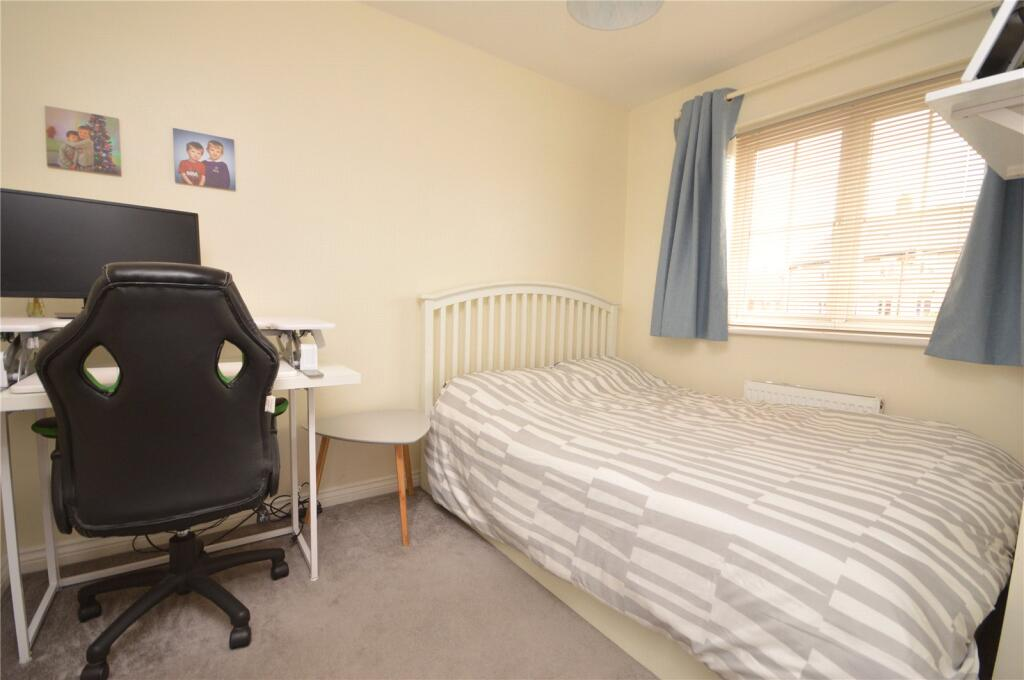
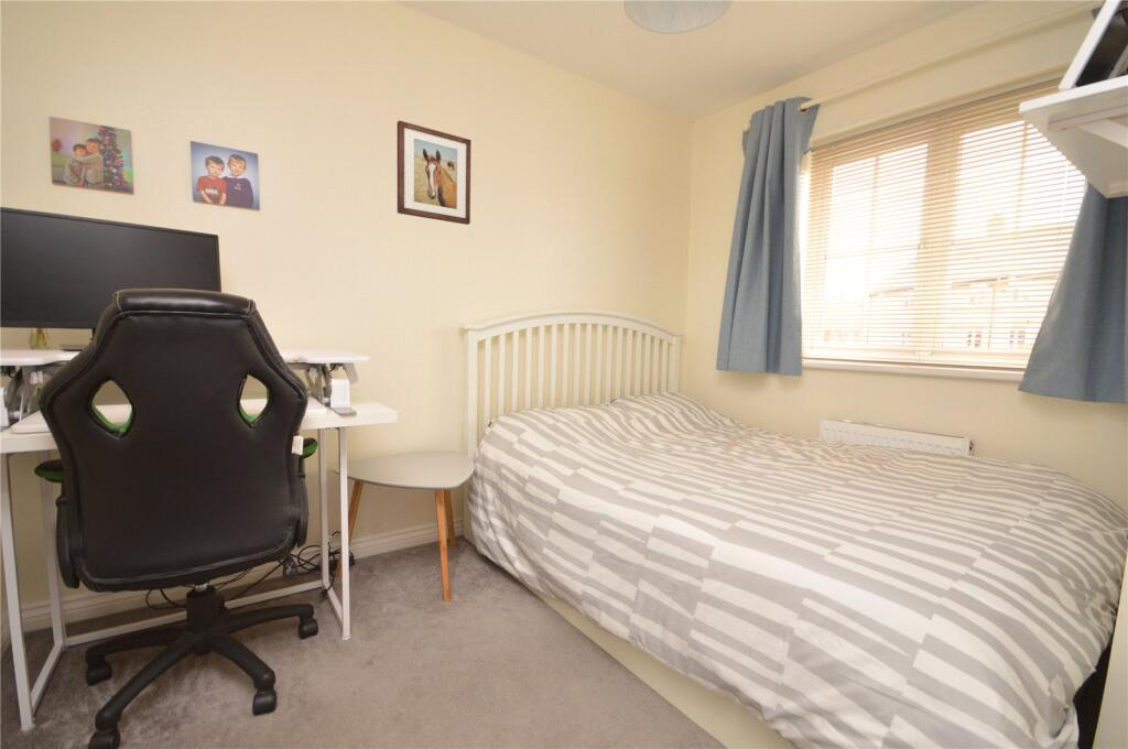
+ wall art [395,119,473,226]
